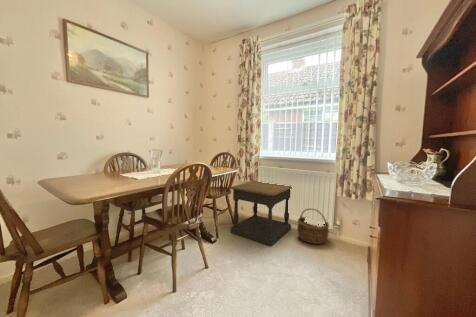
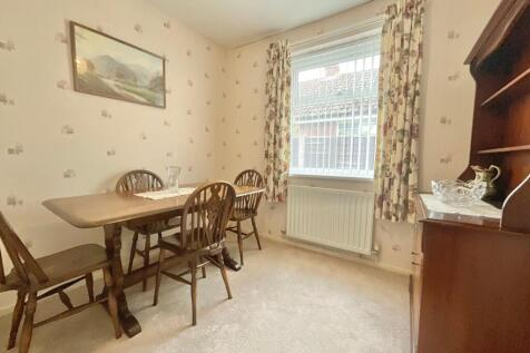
- wicker basket [296,207,330,245]
- side table [229,180,293,246]
